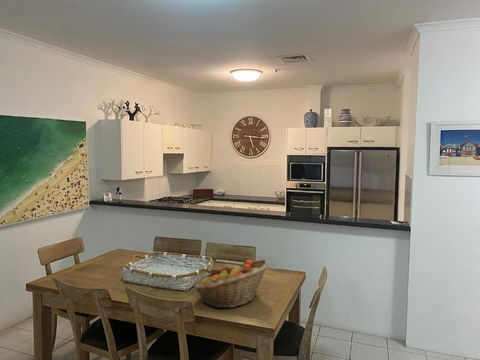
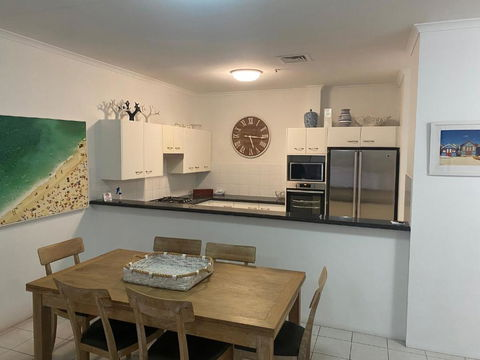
- fruit basket [193,258,270,309]
